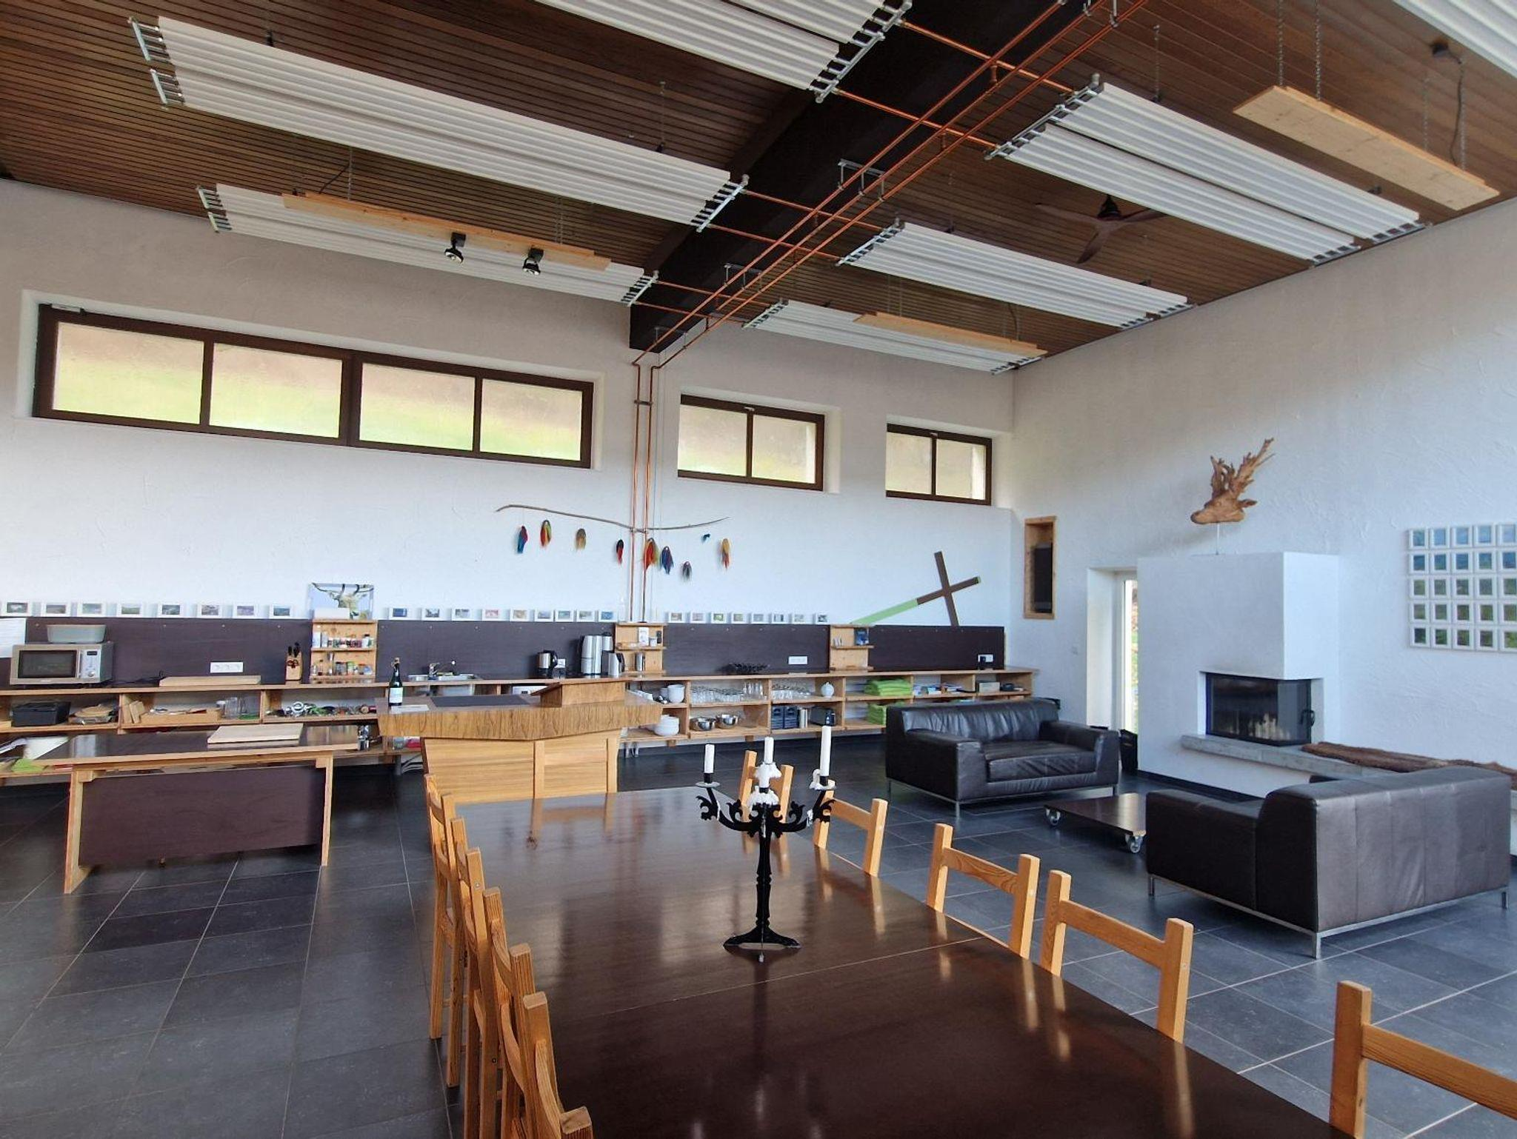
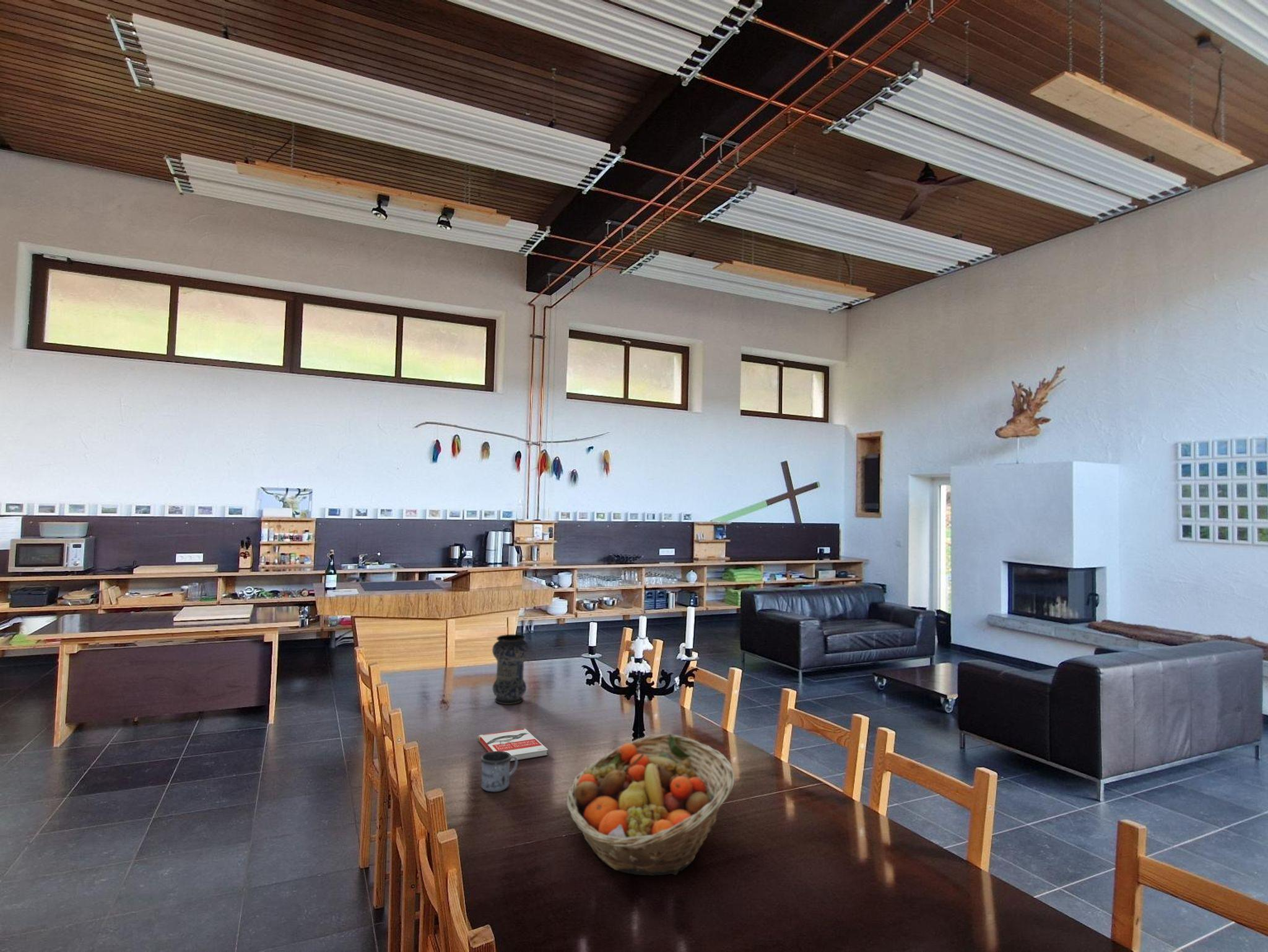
+ vase [492,634,530,705]
+ fruit basket [565,733,735,876]
+ mug [480,751,518,792]
+ book [477,728,549,762]
